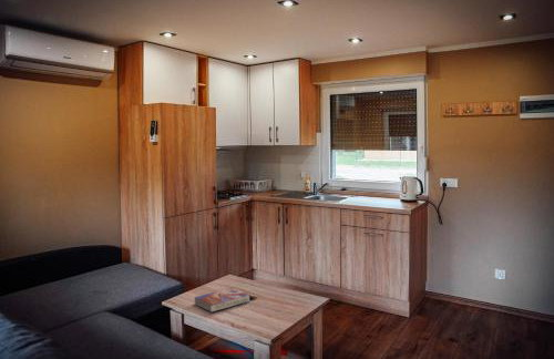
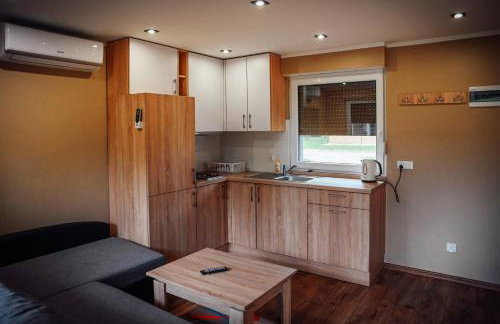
- textbook [193,287,250,314]
